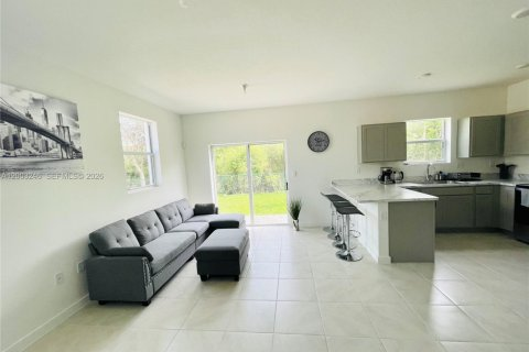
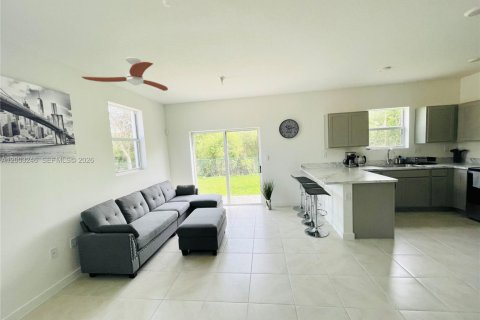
+ ceiling fan [81,56,169,92]
